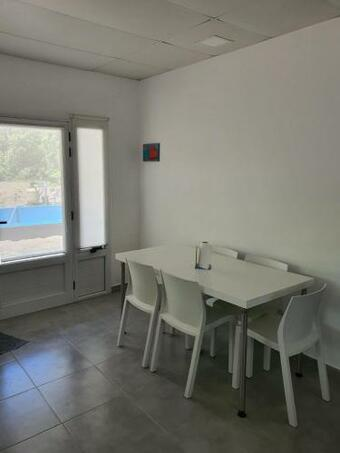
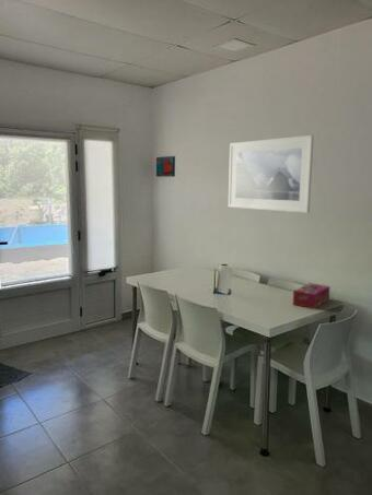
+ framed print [228,134,315,214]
+ tissue box [292,282,330,310]
